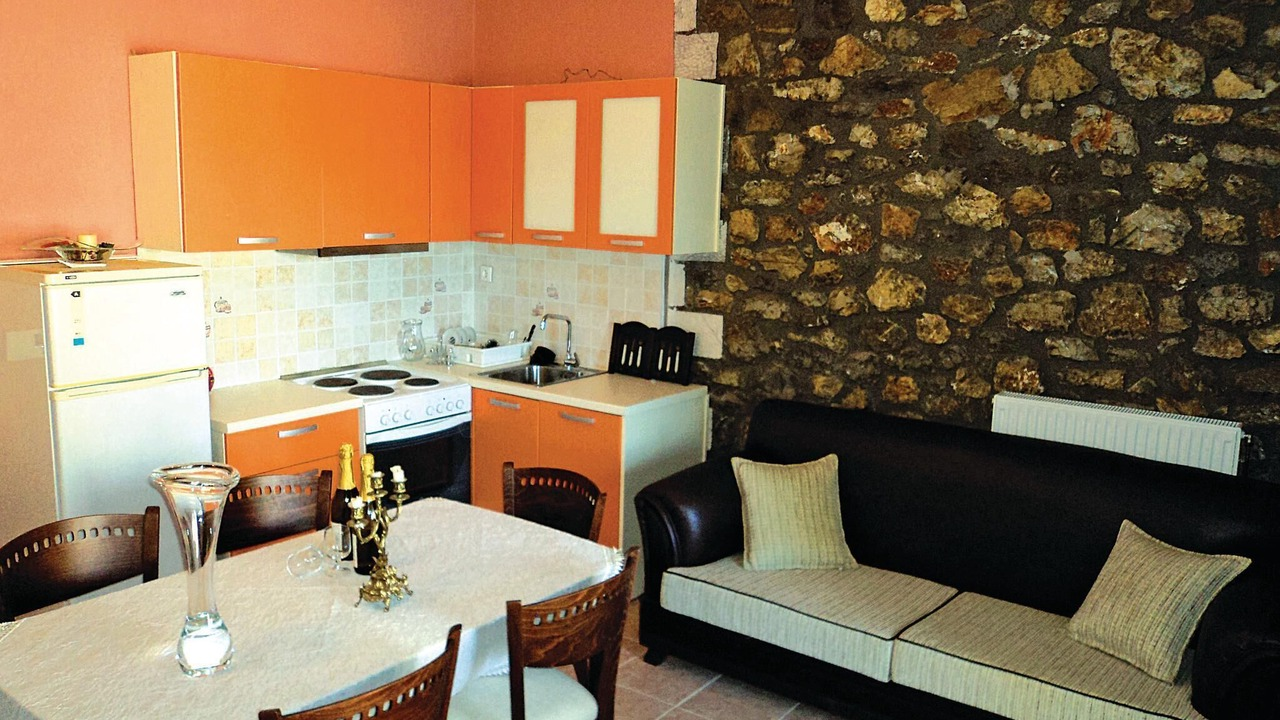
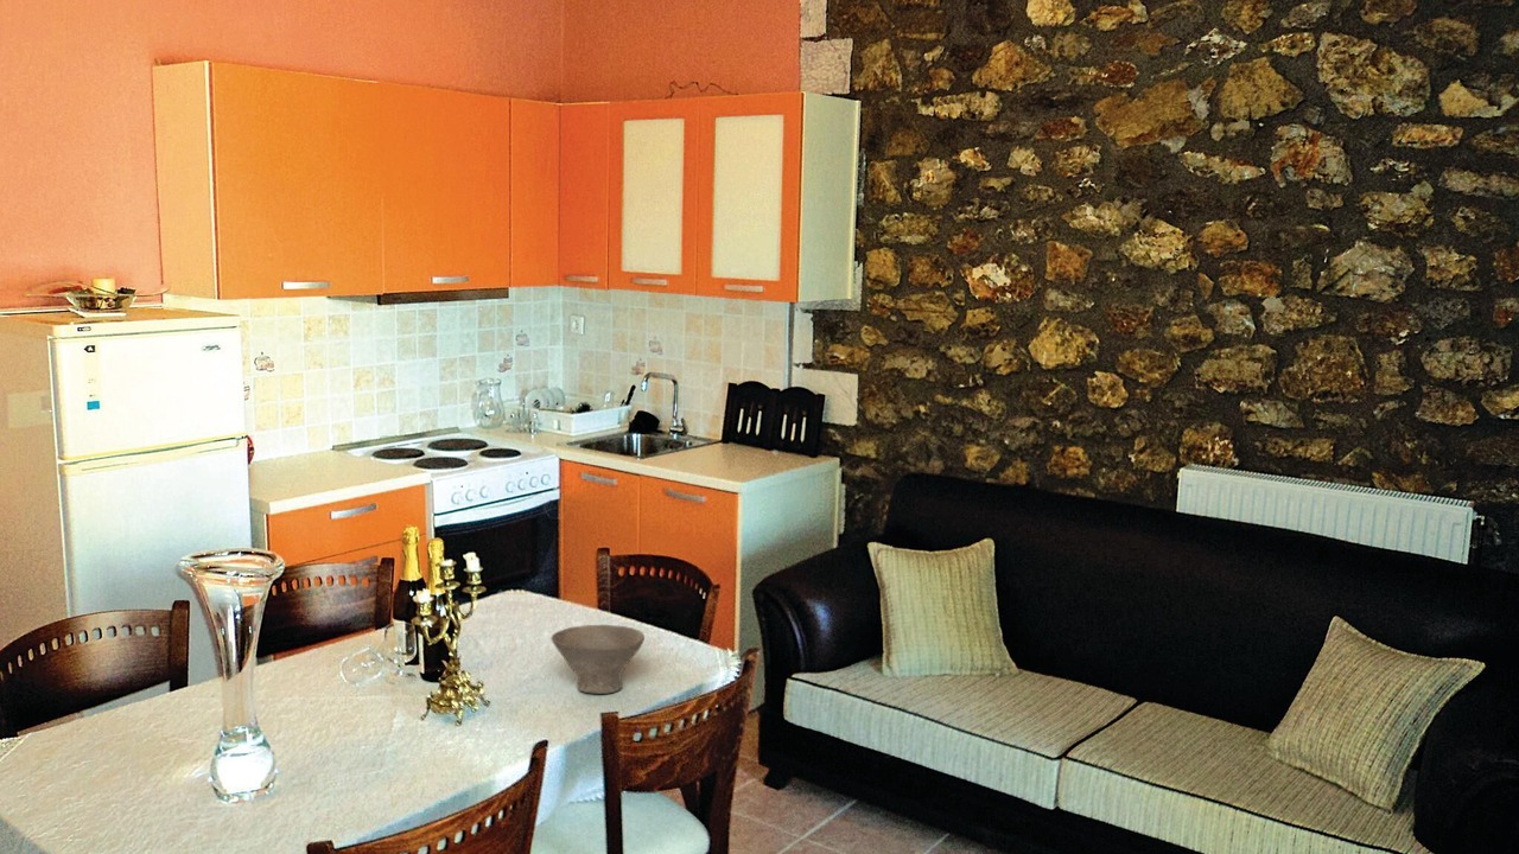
+ bowl [551,624,646,695]
